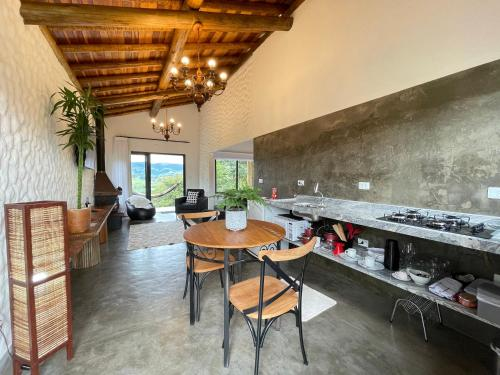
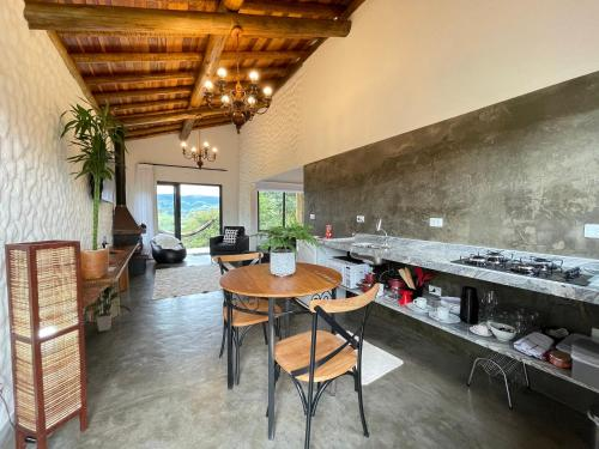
+ indoor plant [83,284,133,333]
